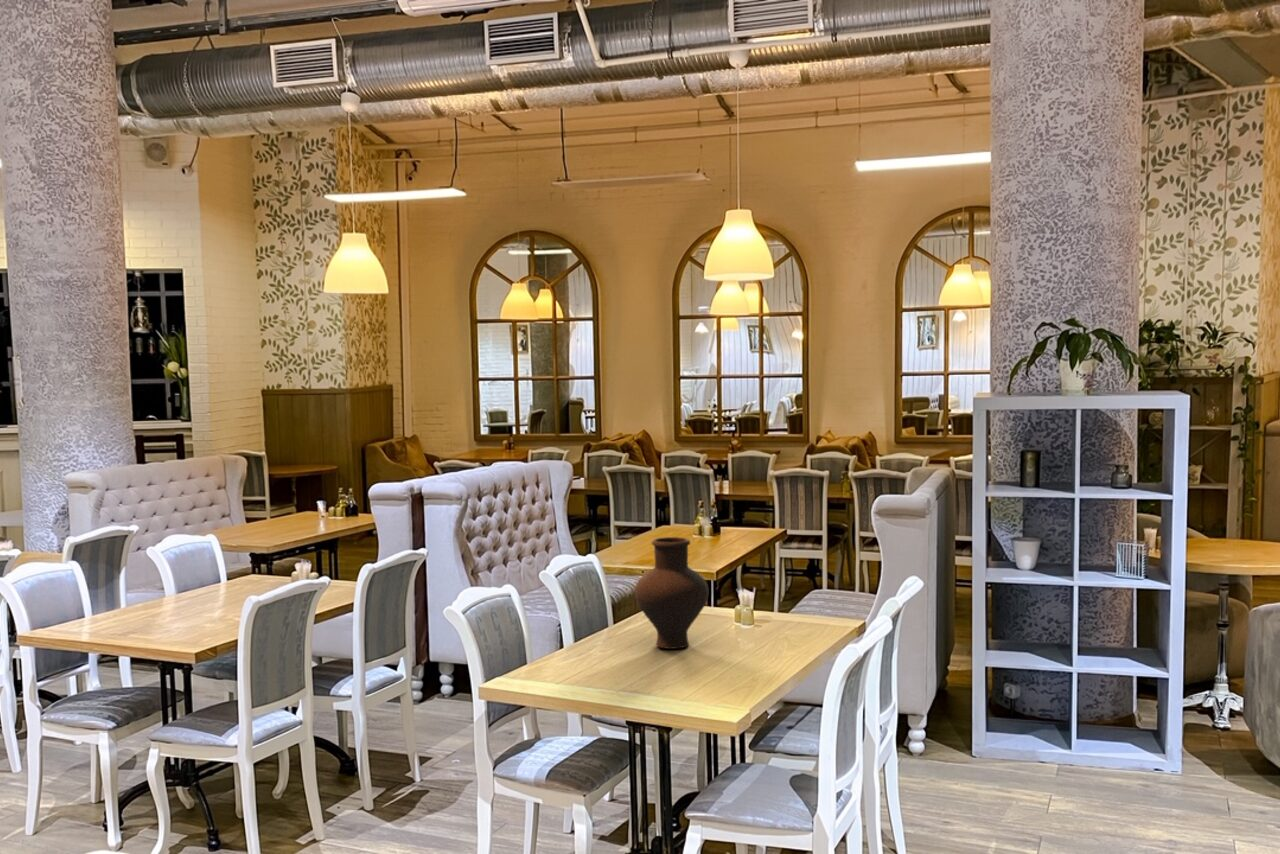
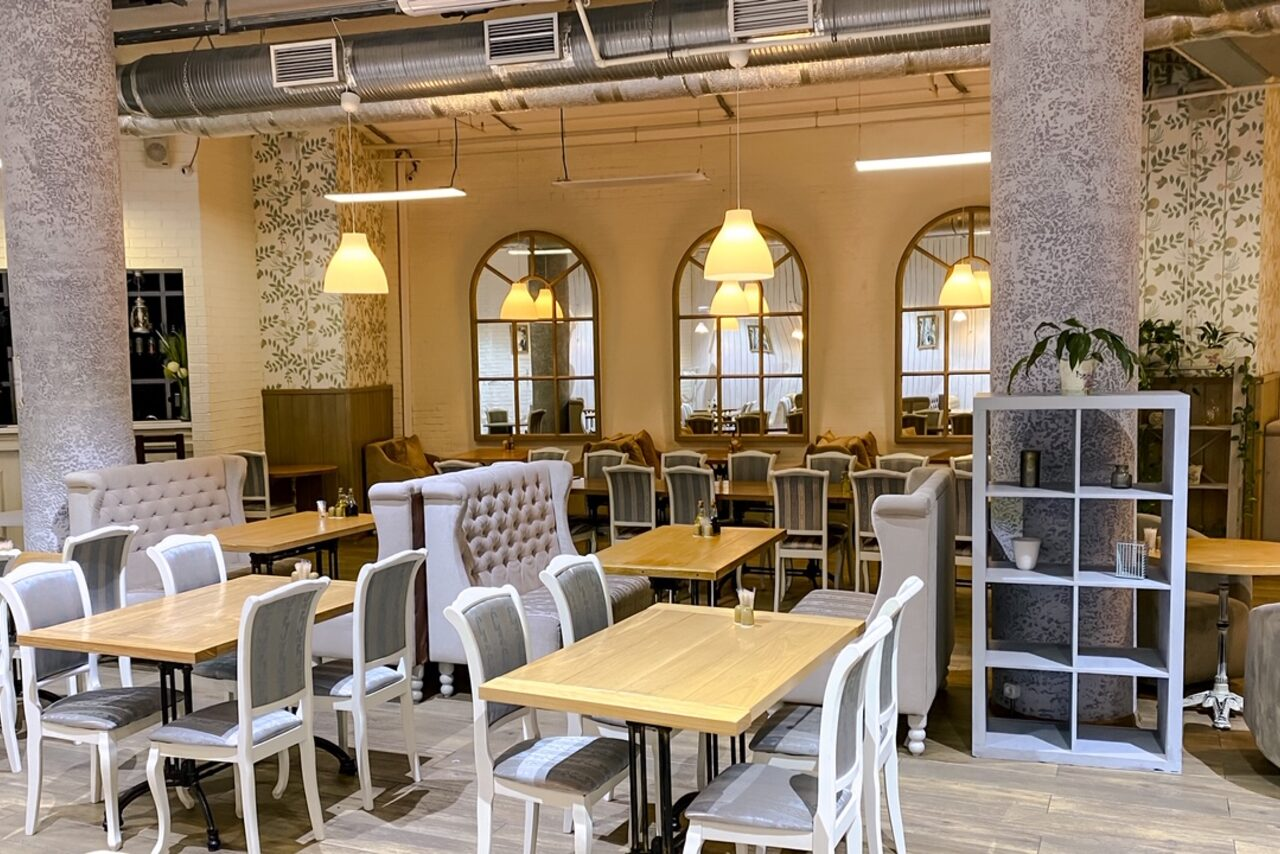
- vase [634,536,710,650]
